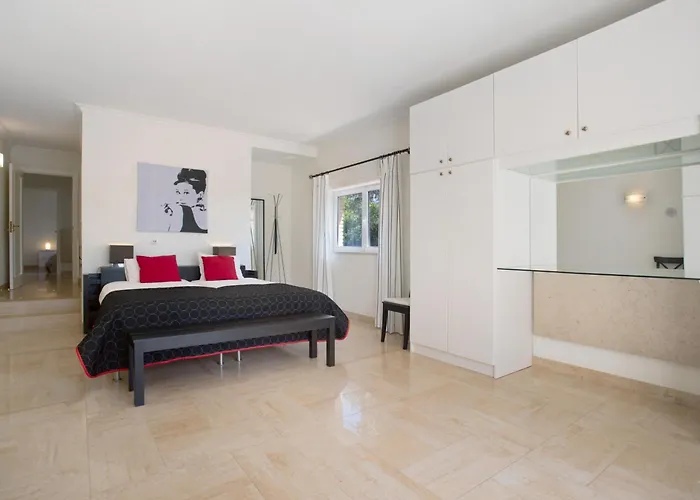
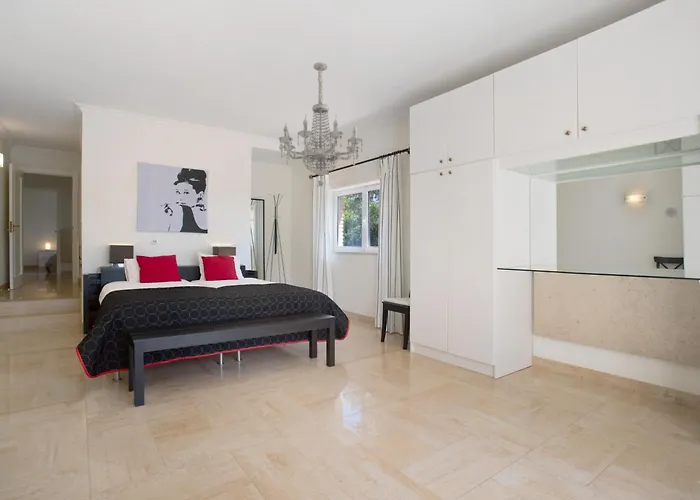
+ chandelier [278,61,364,187]
